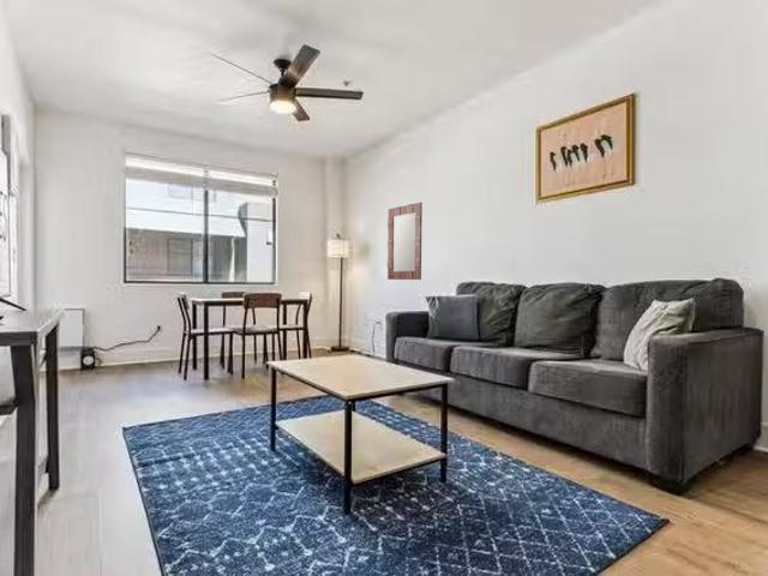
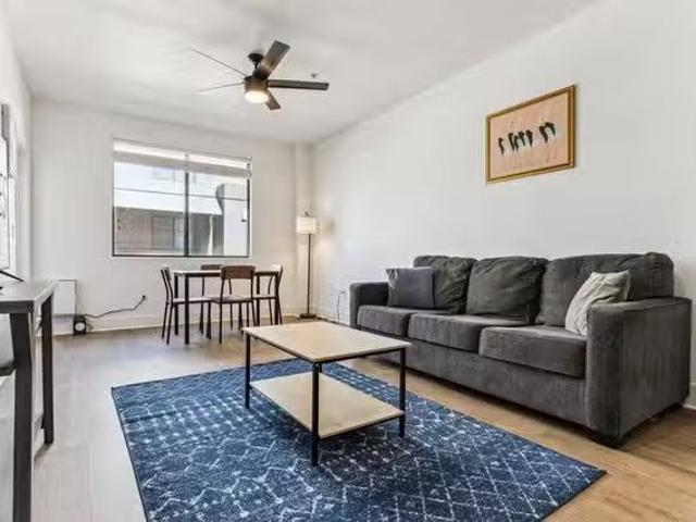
- home mirror [386,202,424,281]
